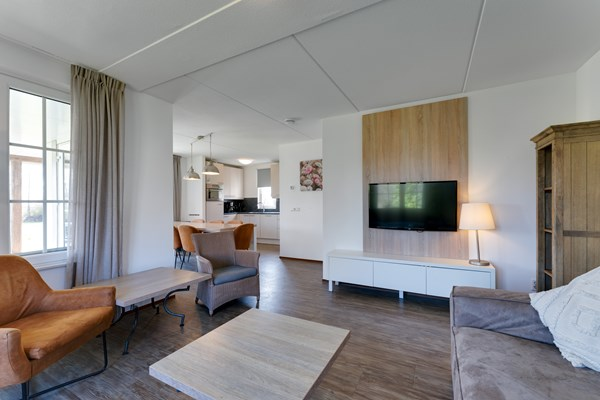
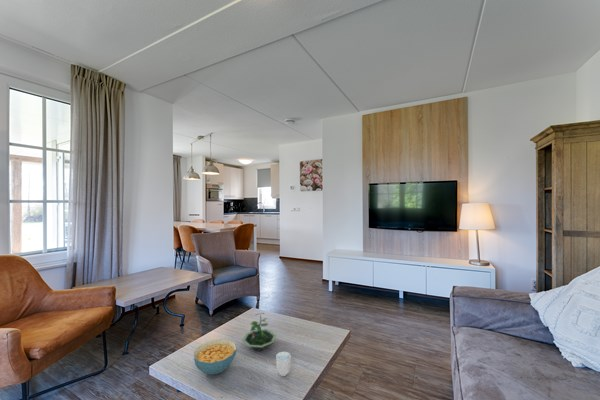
+ cup [275,346,293,377]
+ terrarium [241,312,277,351]
+ cereal bowl [193,338,237,376]
